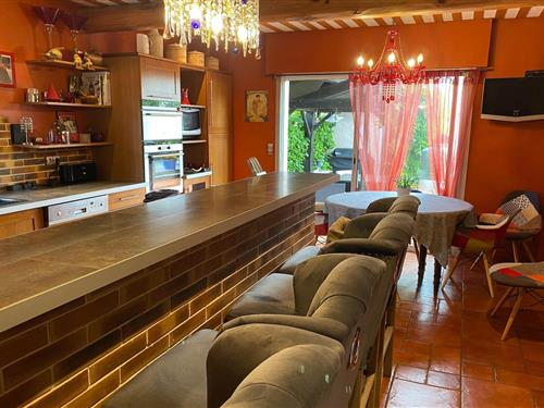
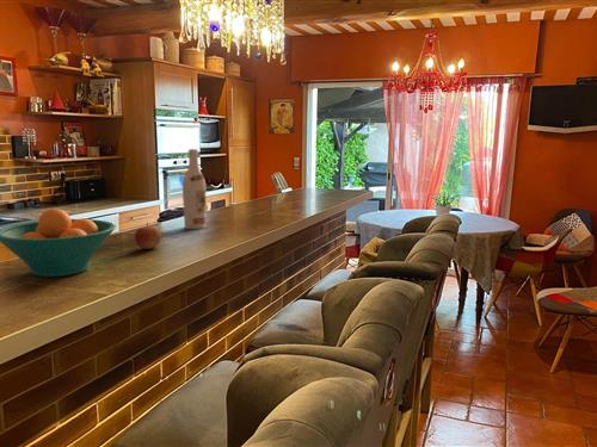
+ apple [134,222,162,250]
+ fruit bowl [0,207,117,278]
+ wine bottle [181,148,207,230]
